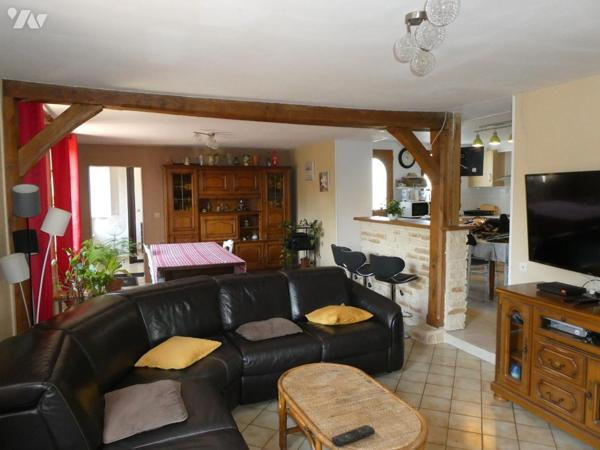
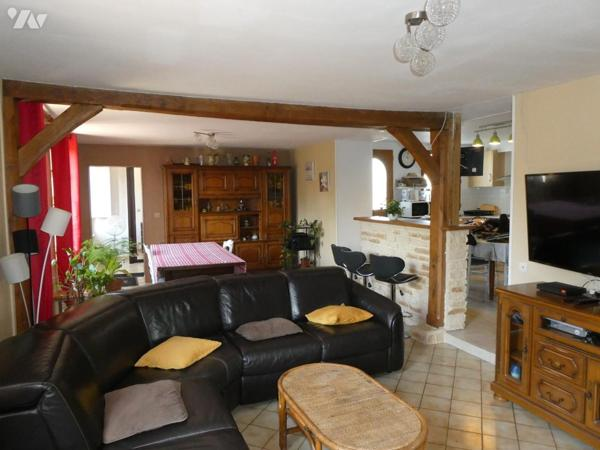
- remote control [331,424,376,448]
